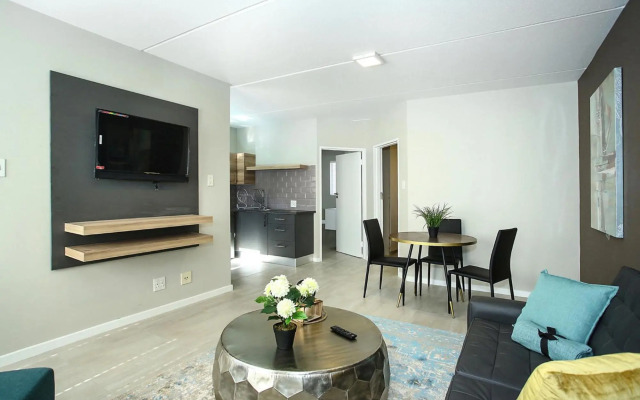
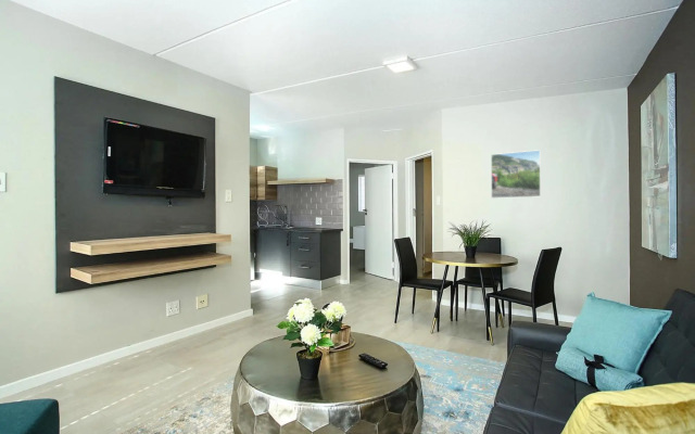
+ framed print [490,149,542,200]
